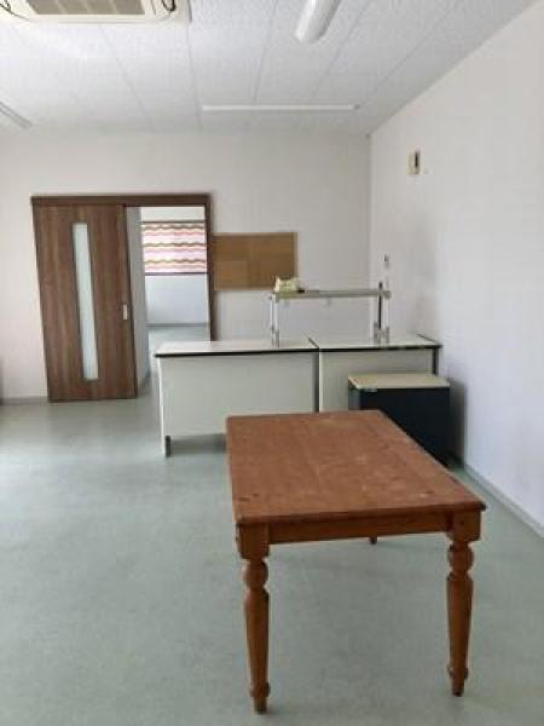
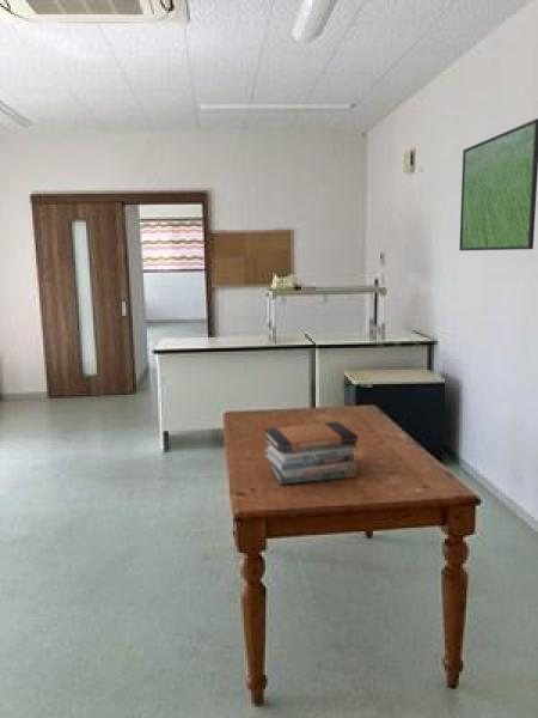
+ book stack [263,420,359,486]
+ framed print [459,117,538,251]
